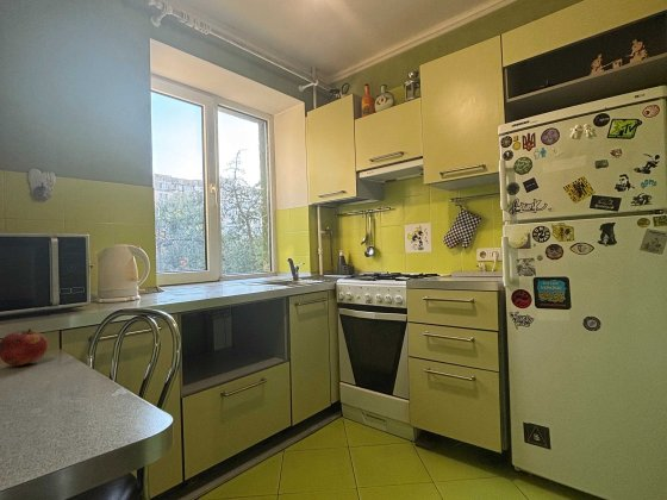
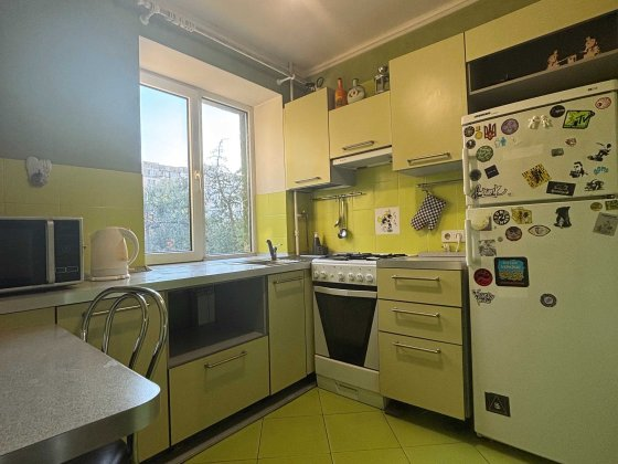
- fruit [0,327,50,367]
